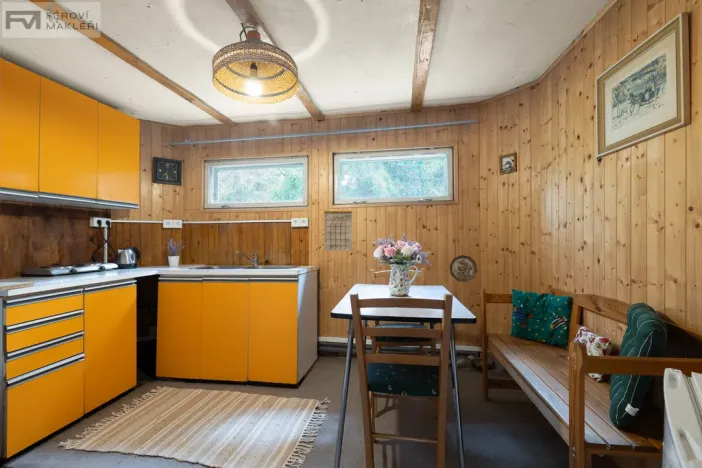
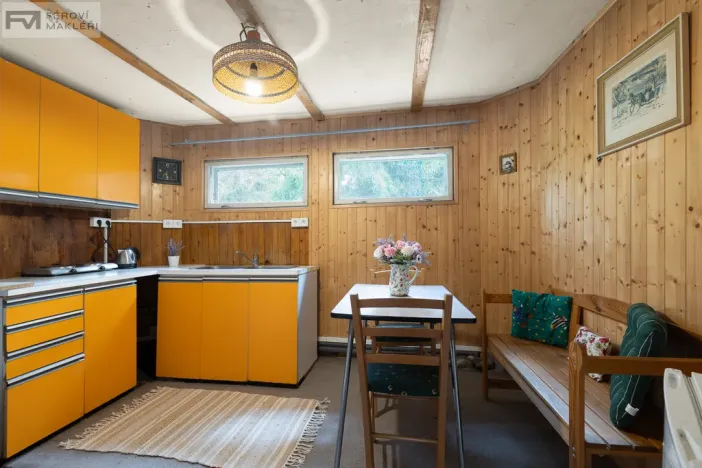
- calendar [323,204,353,252]
- decorative plate [449,254,478,283]
